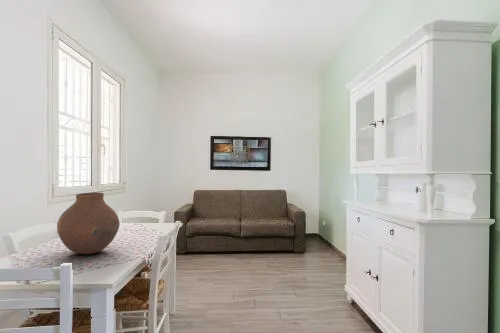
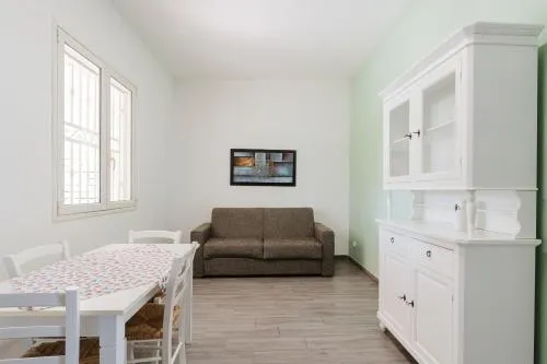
- vase [56,192,121,255]
